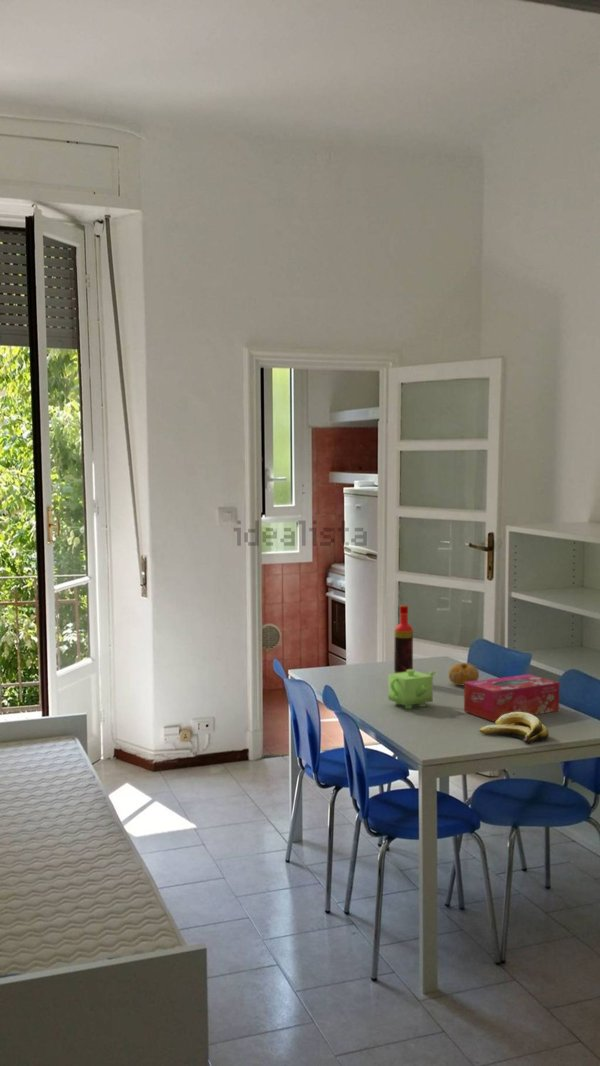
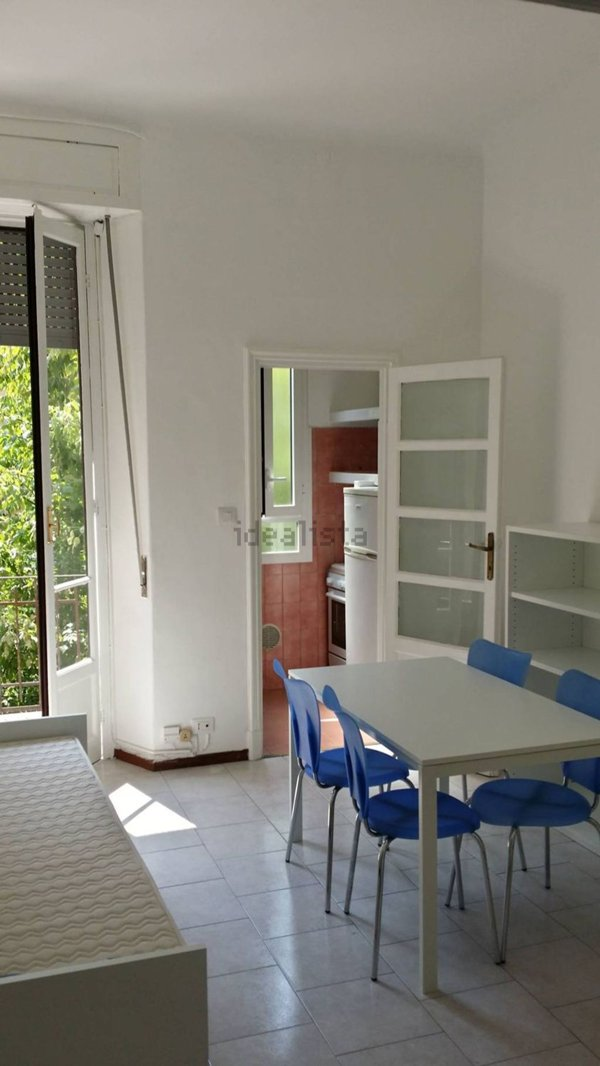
- bottle [393,604,414,674]
- teapot [387,669,438,710]
- fruit [448,662,480,686]
- banana [479,712,550,745]
- tissue box [463,673,560,722]
